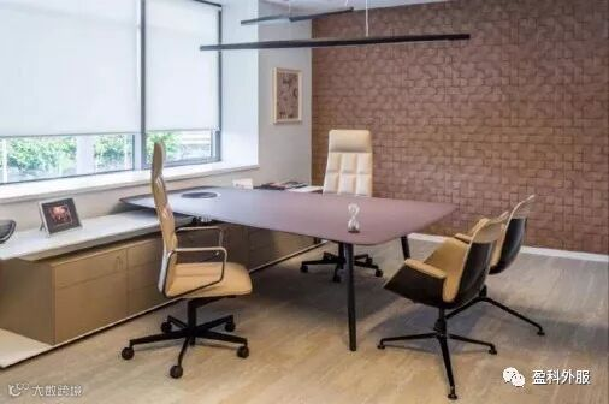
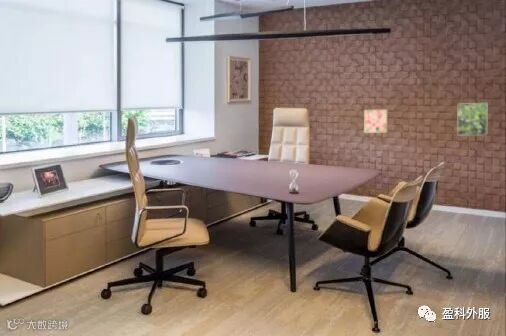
+ wall art [363,108,389,134]
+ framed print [456,102,489,136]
